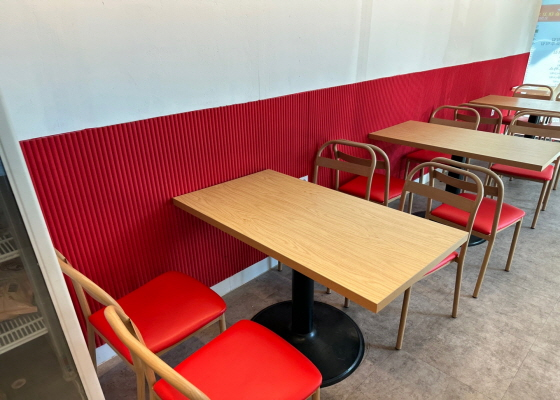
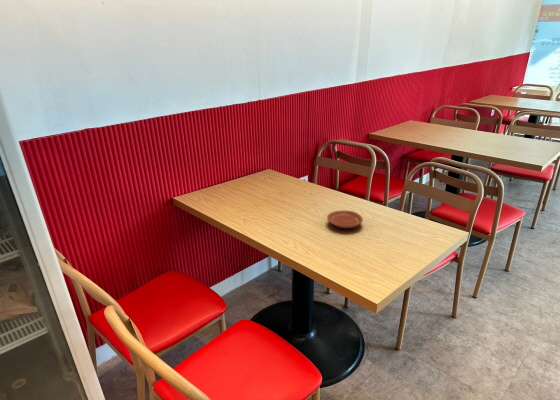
+ plate [326,210,364,229]
